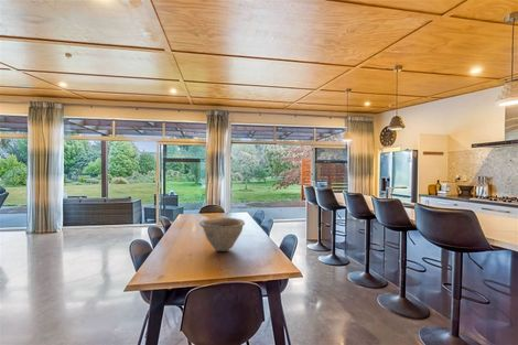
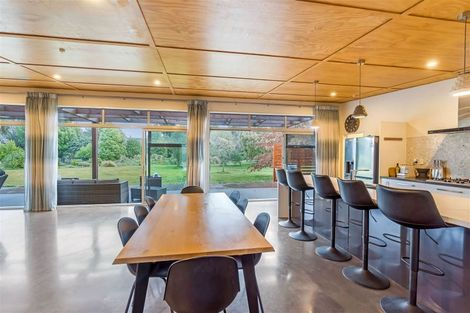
- bowl [198,216,246,252]
